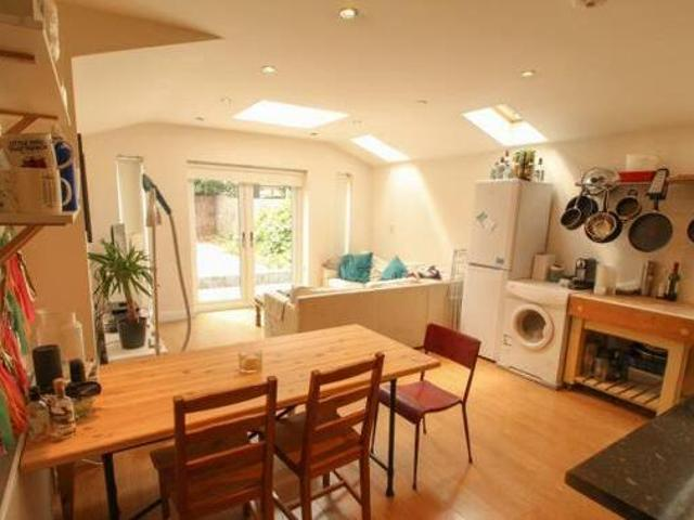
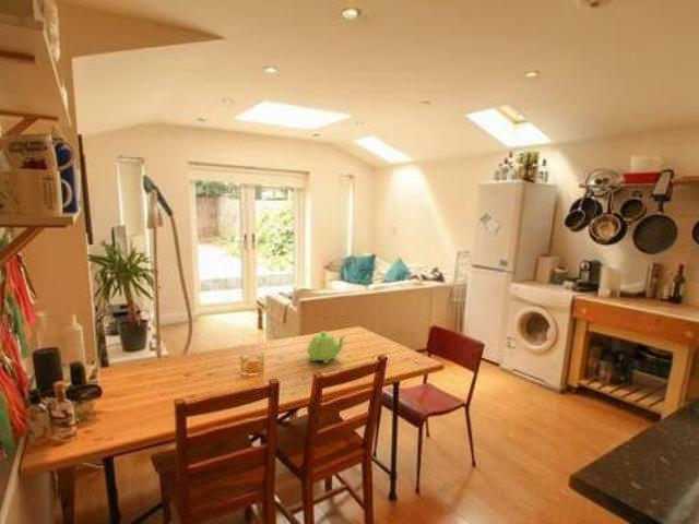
+ teapot [306,331,346,365]
